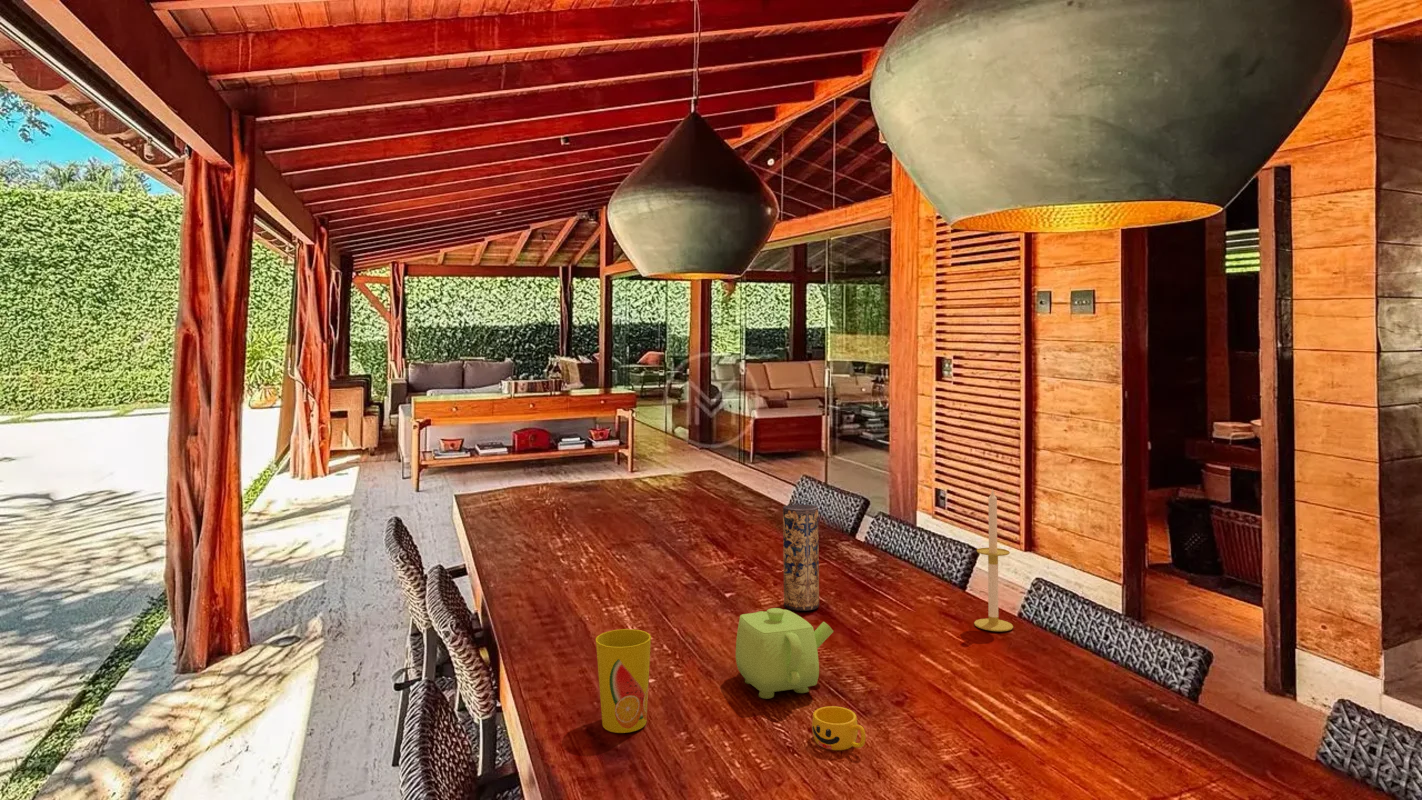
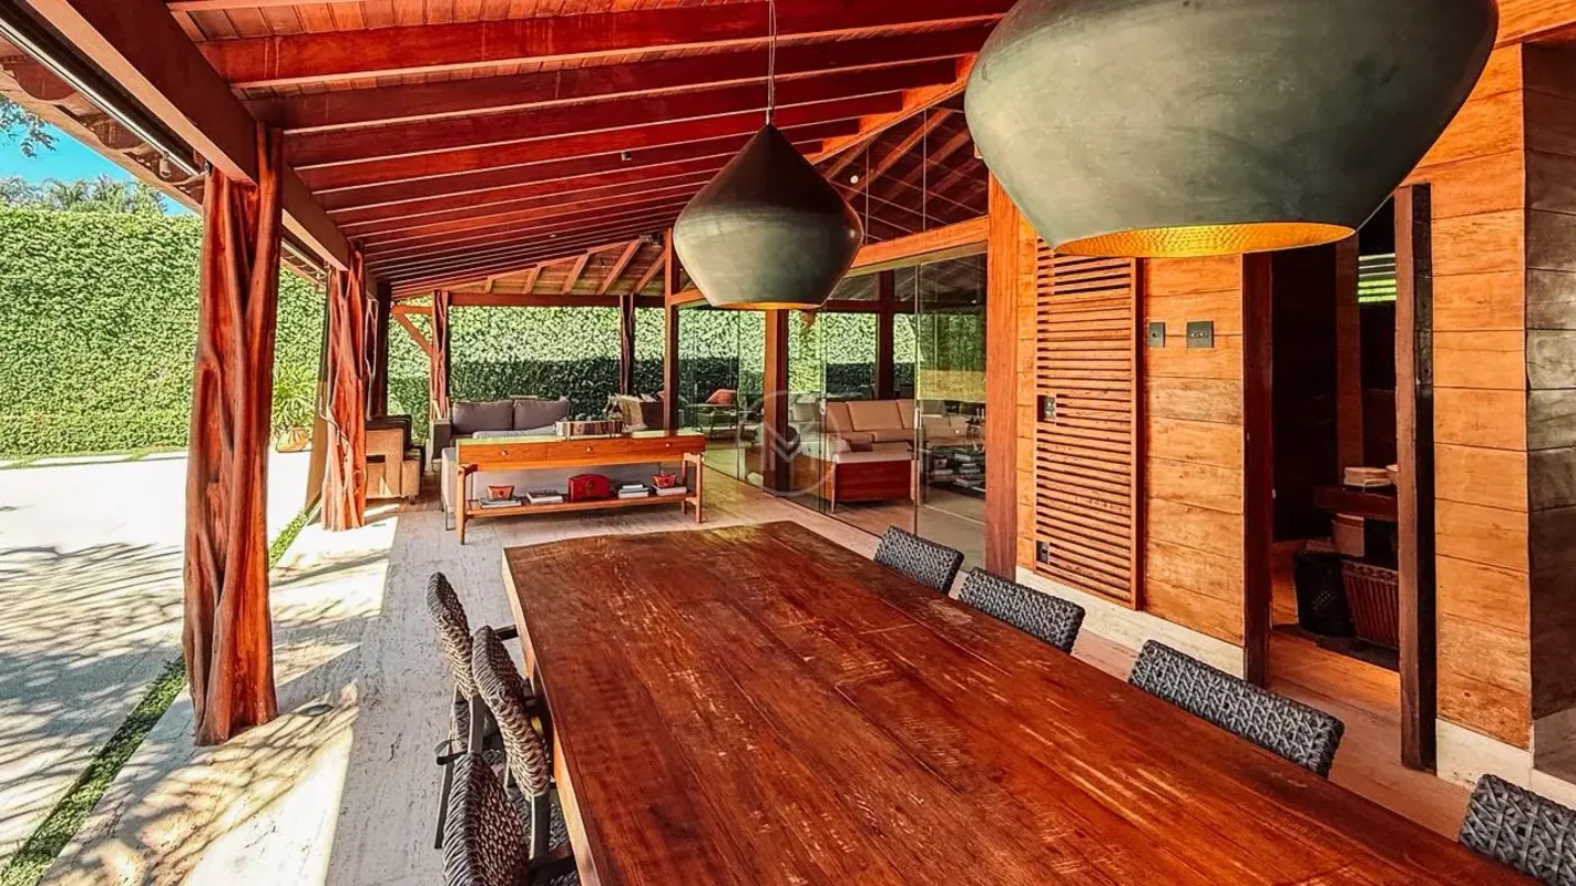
- cup [595,628,652,734]
- cup [811,705,867,751]
- candle [973,488,1014,632]
- teapot [735,607,834,700]
- vase [782,504,820,612]
